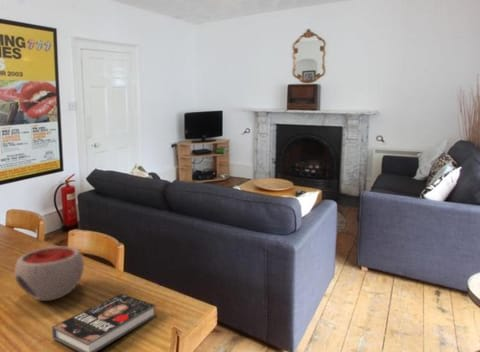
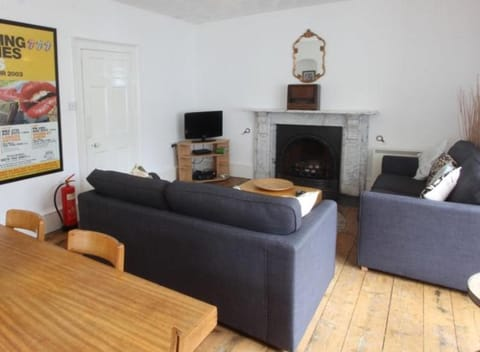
- bowl [14,246,85,302]
- book [51,293,157,352]
